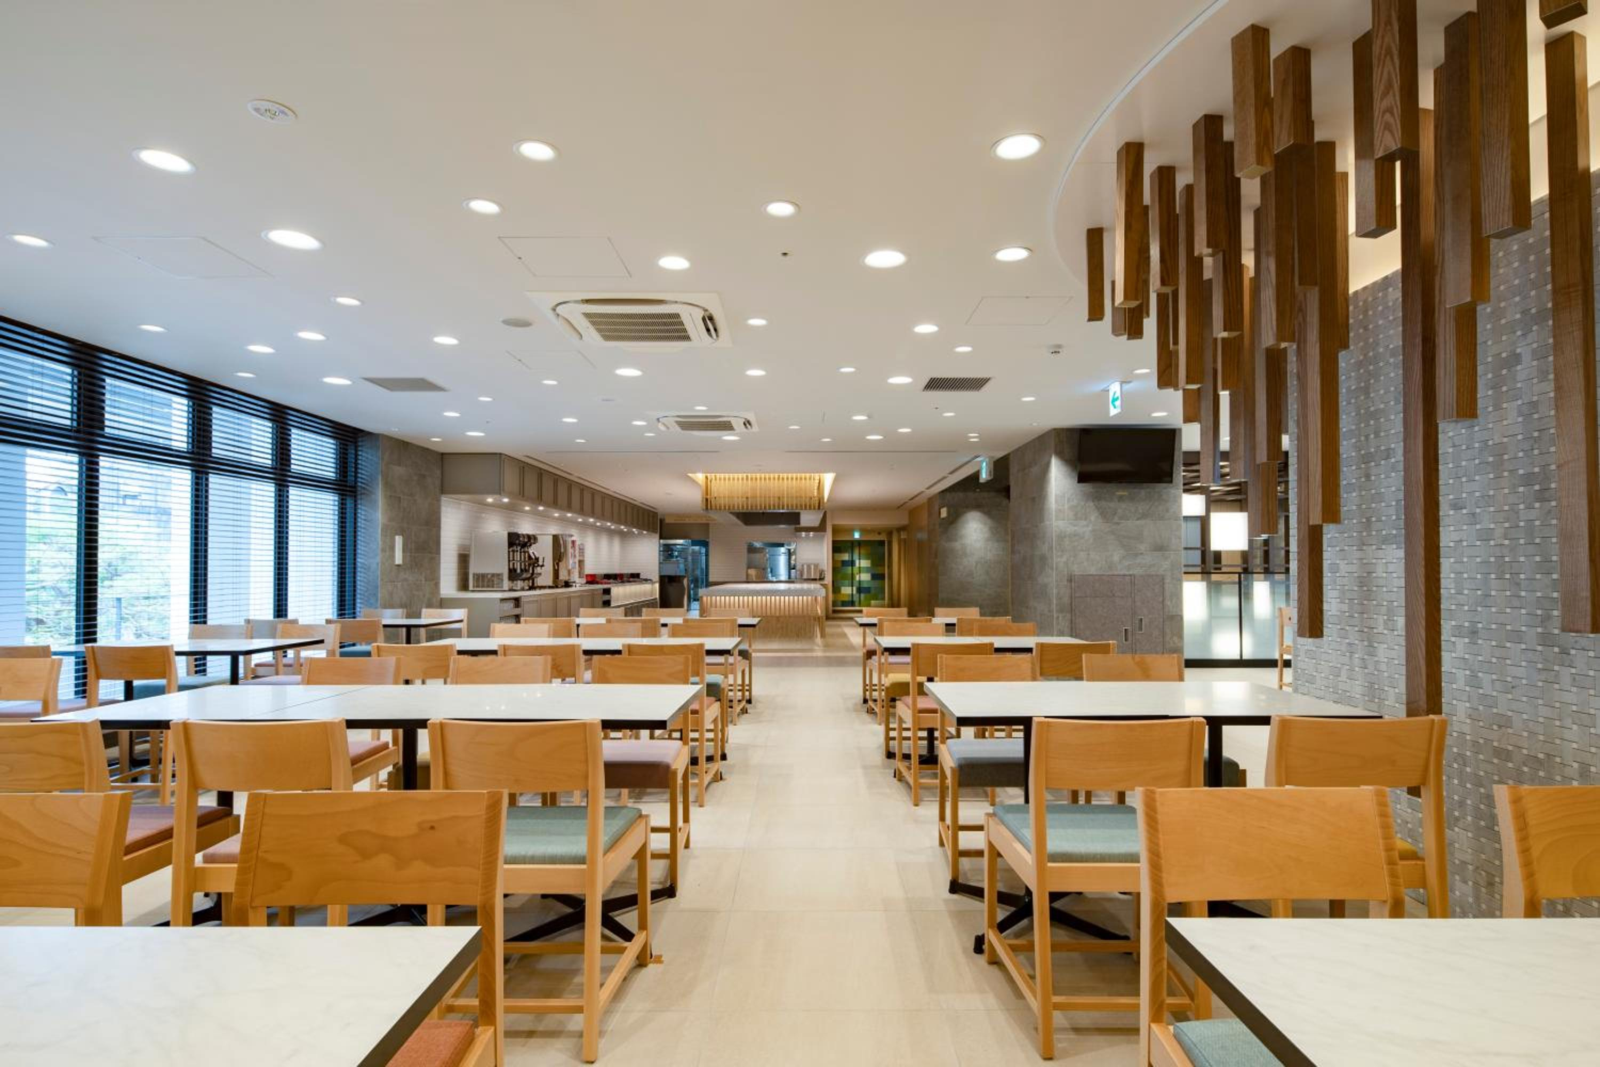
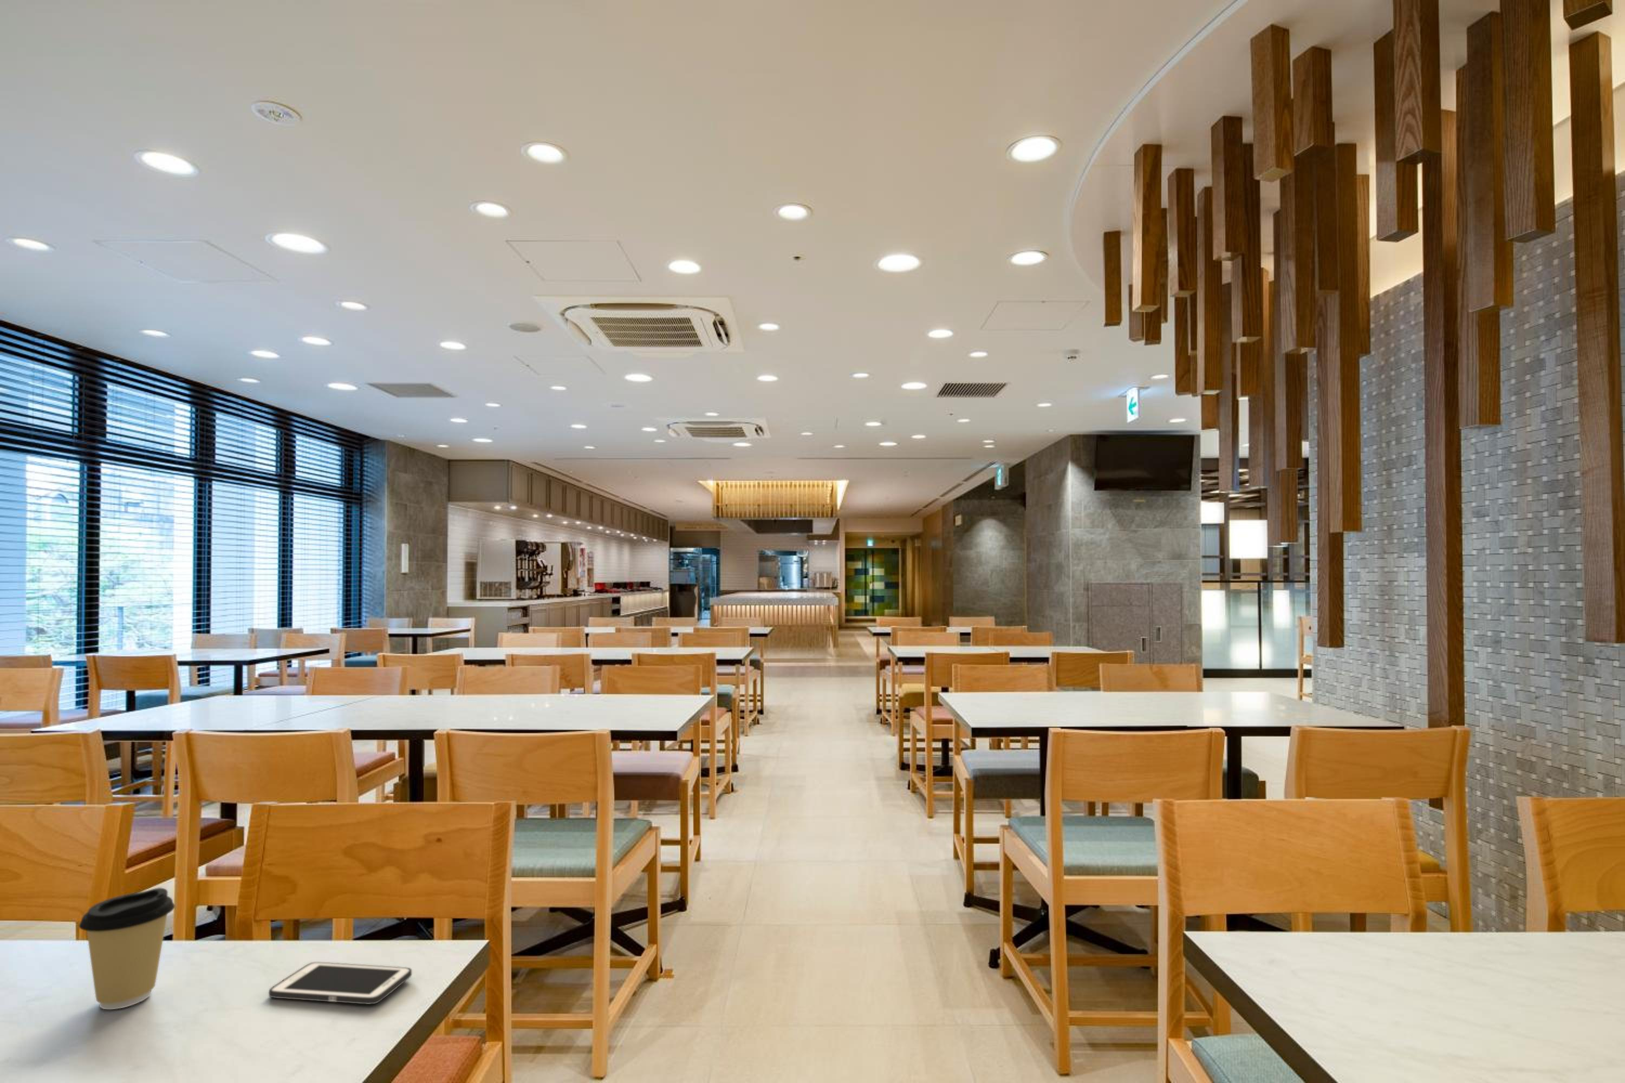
+ cell phone [268,962,412,1004]
+ coffee cup [79,887,175,1010]
